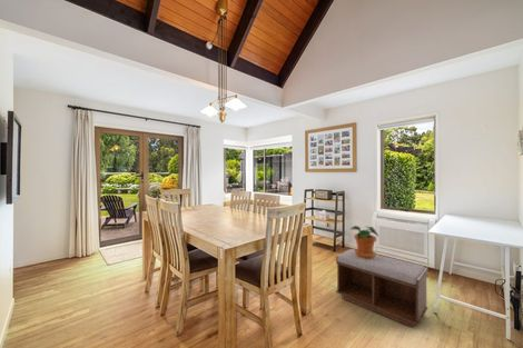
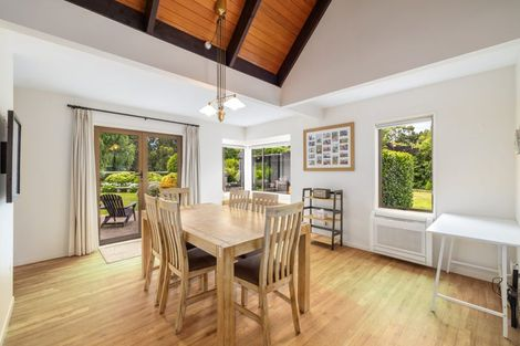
- potted plant [349,225,379,259]
- bench [335,248,428,329]
